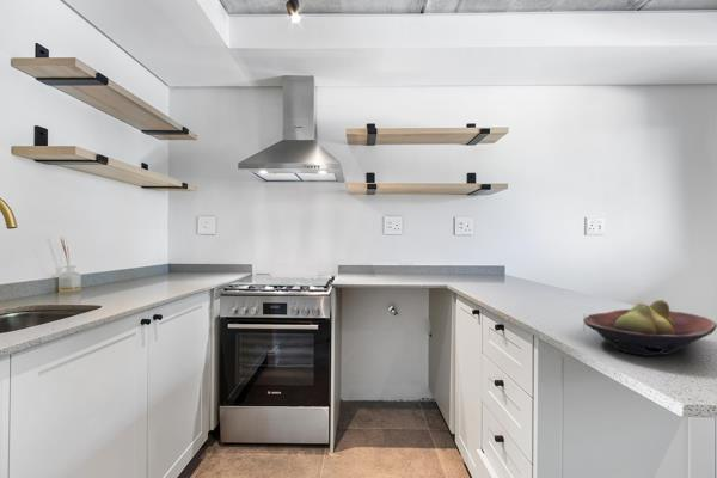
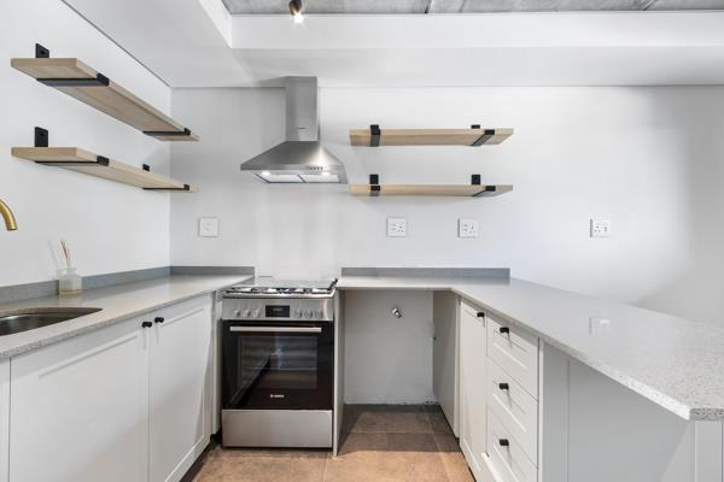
- fruit bowl [582,299,717,357]
